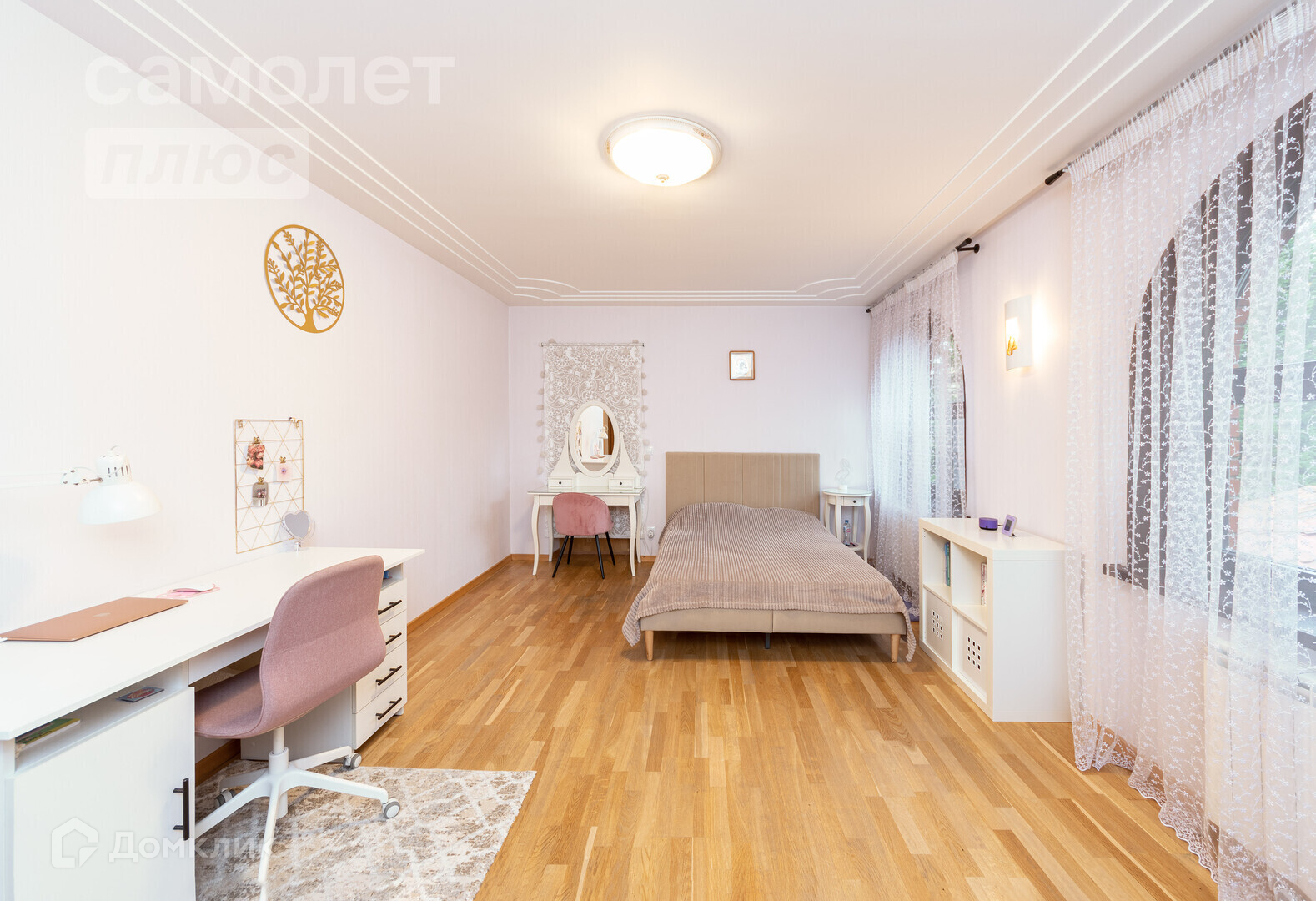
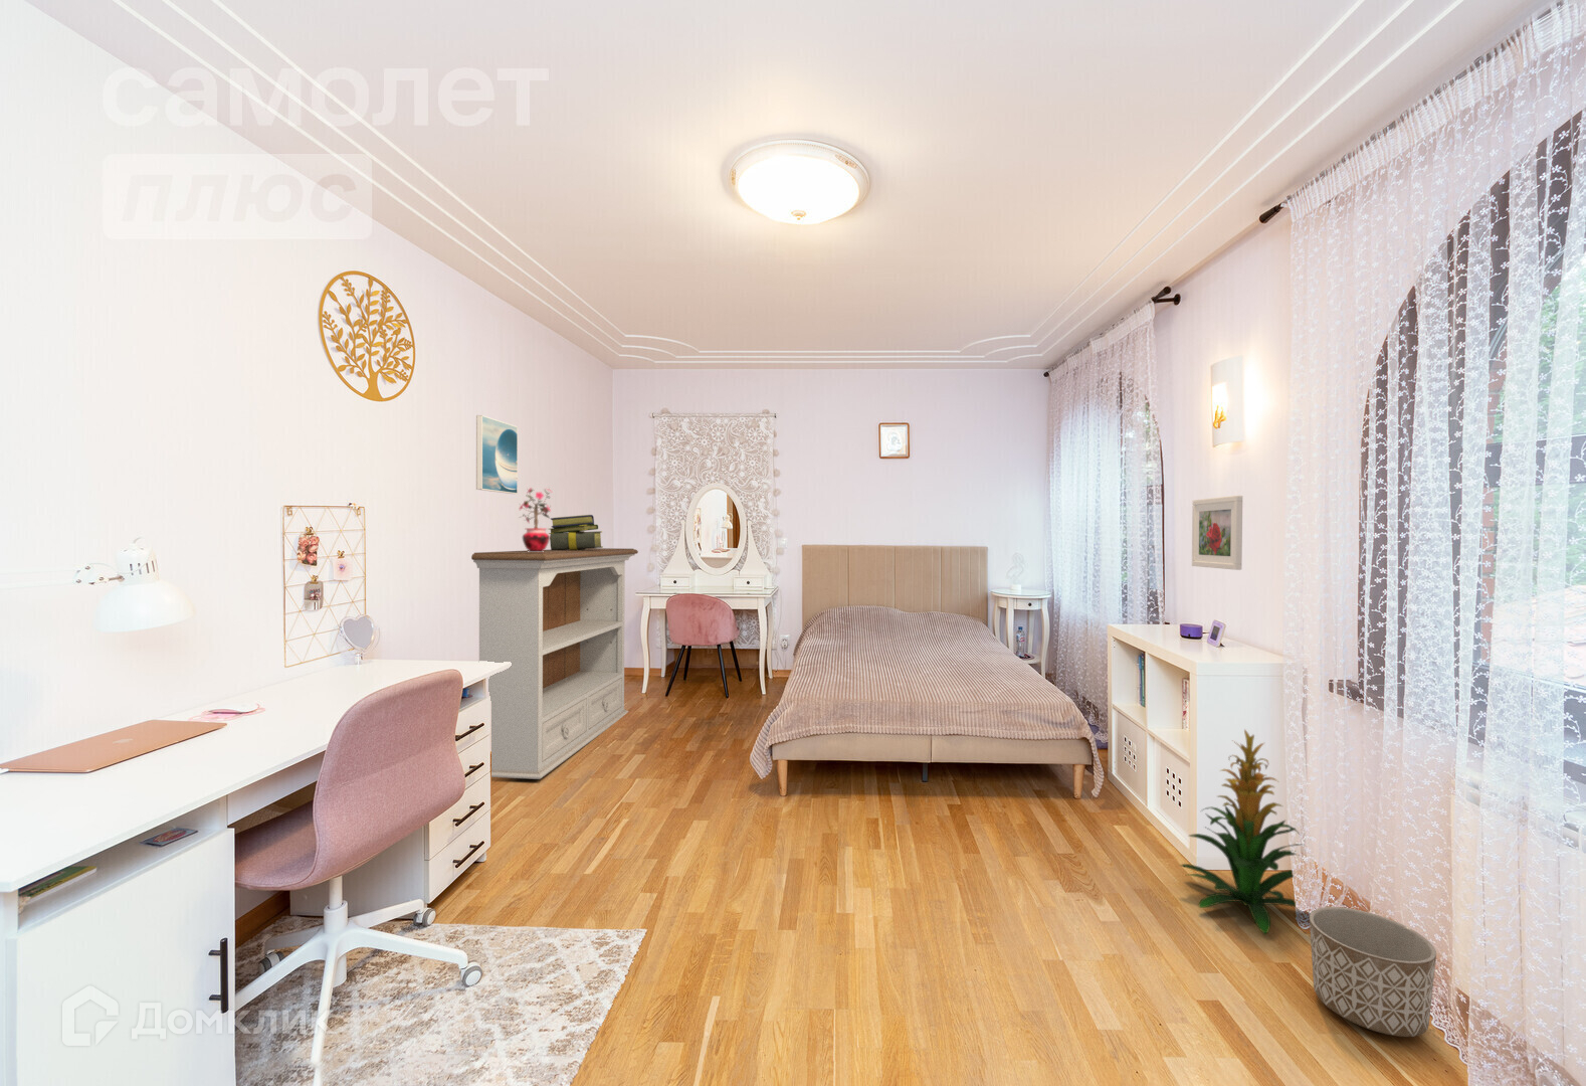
+ planter [1309,906,1438,1038]
+ potted plant [517,486,553,552]
+ indoor plant [1177,728,1304,935]
+ stack of books [547,513,604,550]
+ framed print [1191,494,1244,571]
+ bookshelf [470,547,639,780]
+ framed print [475,415,518,494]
